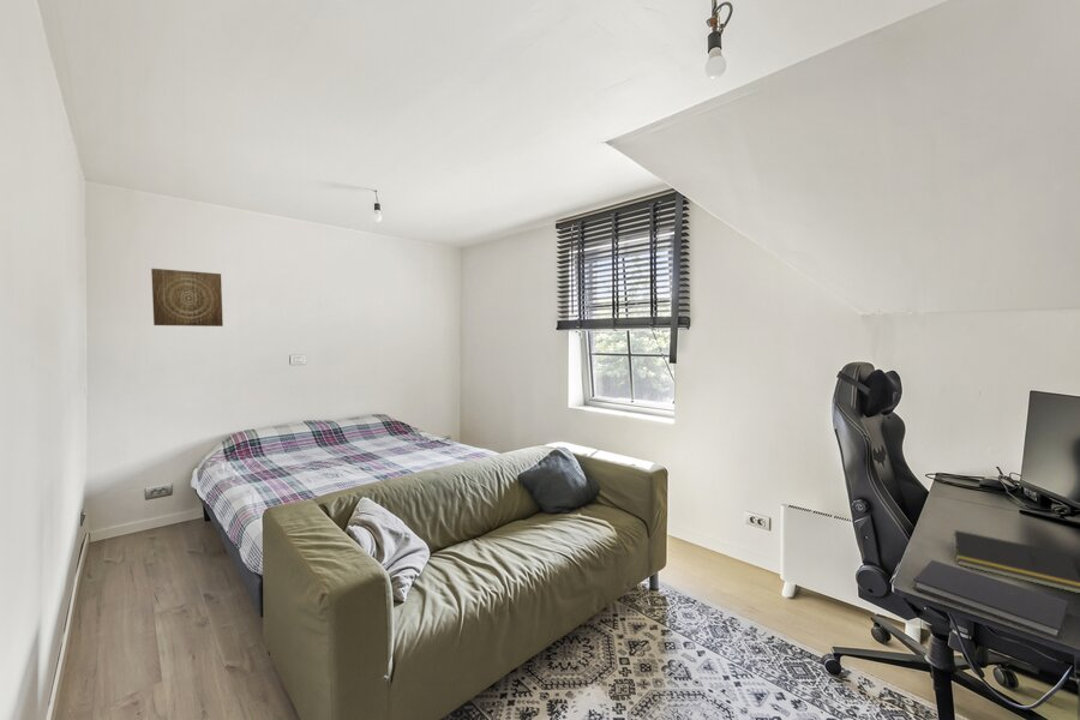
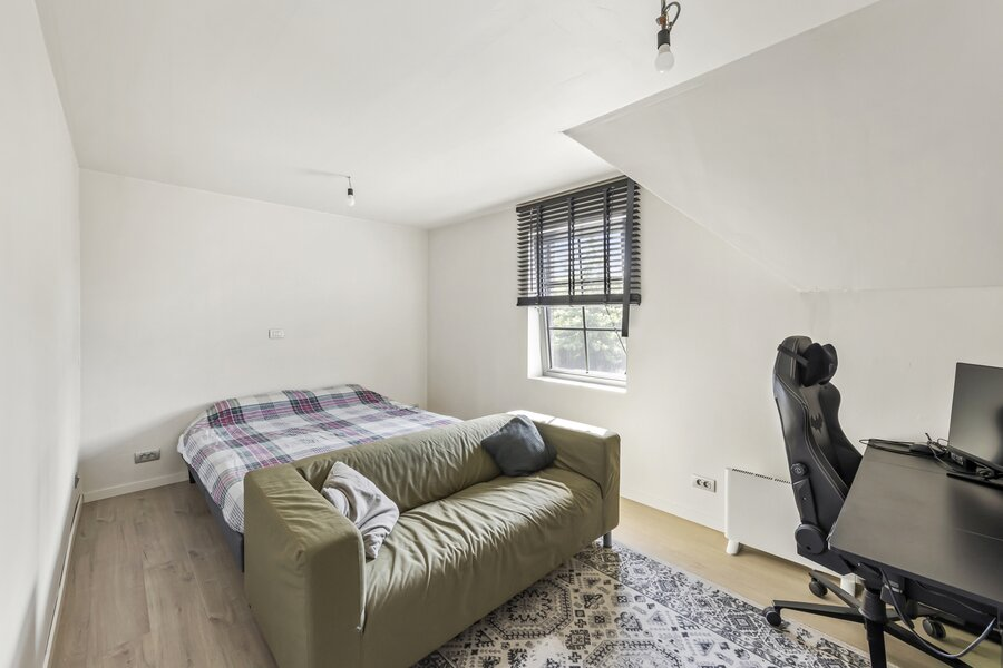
- wall art [150,268,224,328]
- notepad [950,529,1080,594]
- diary [912,559,1069,641]
